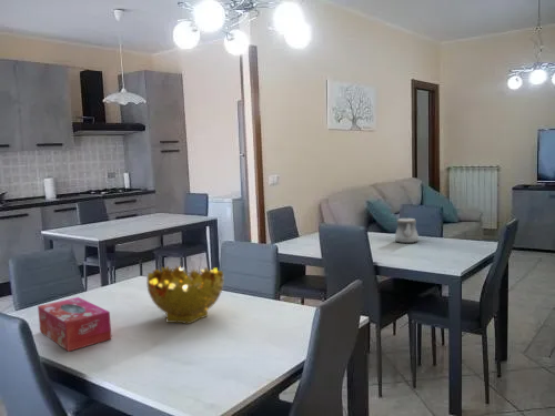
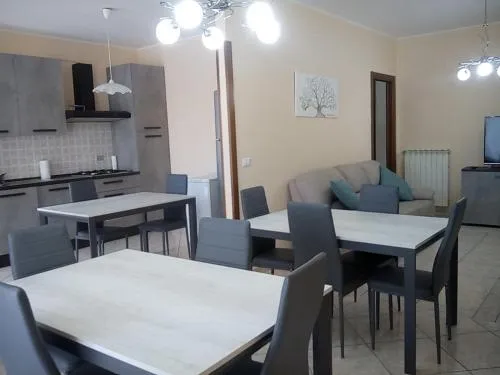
- decorative bowl [145,264,225,325]
- tissue box [37,296,113,353]
- teapot [394,215,420,244]
